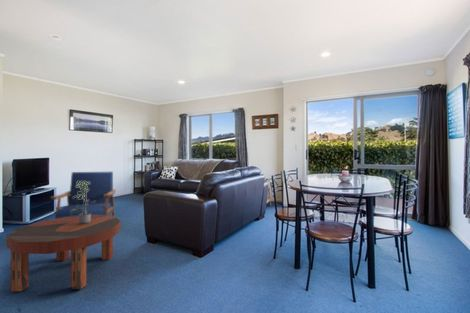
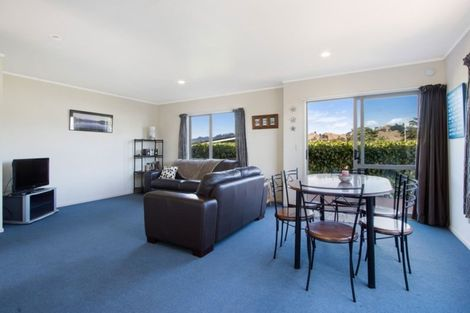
- potted plant [70,181,96,224]
- armchair [50,171,117,219]
- coffee table [6,215,122,292]
